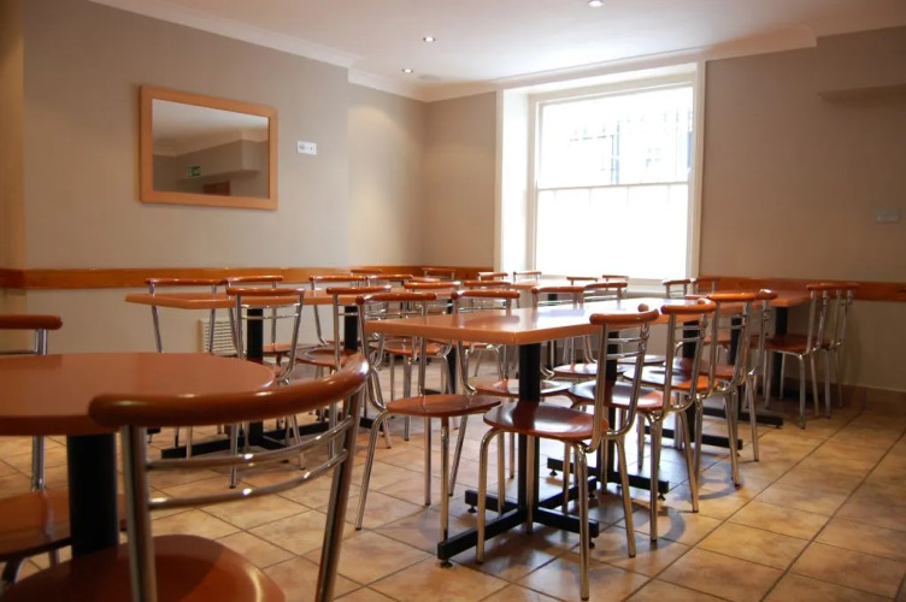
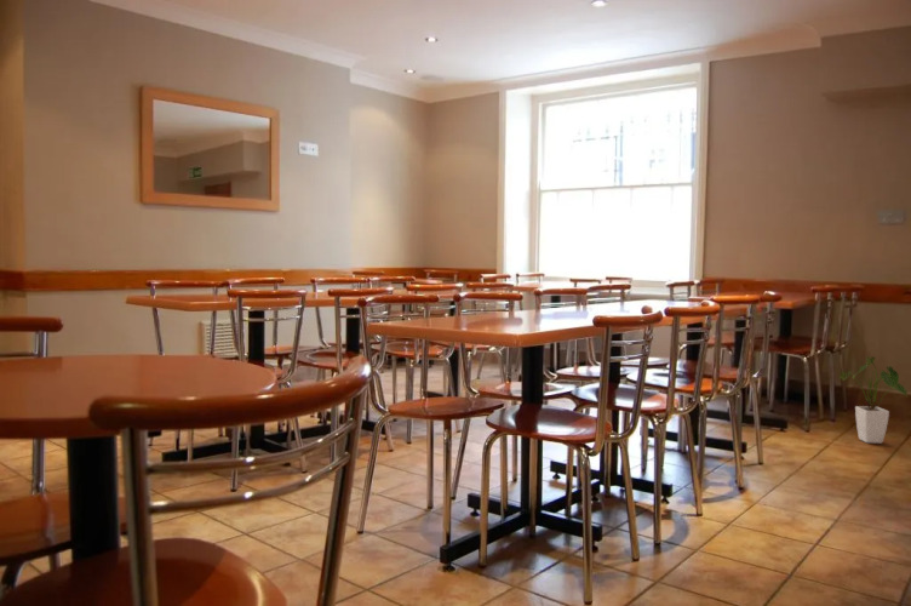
+ house plant [838,355,909,445]
